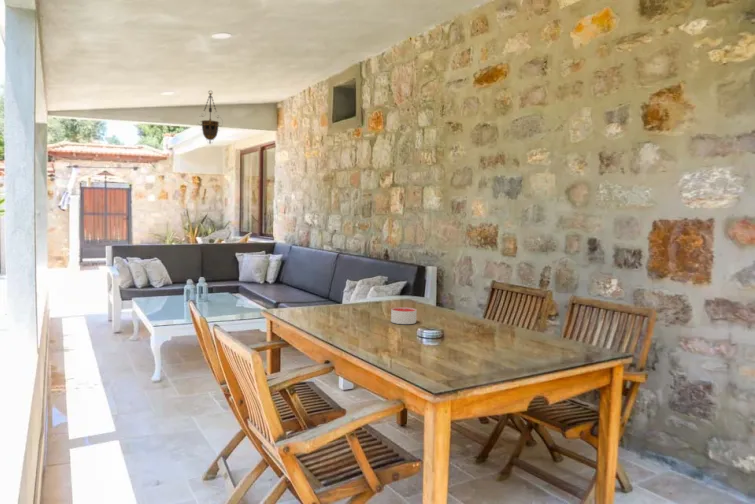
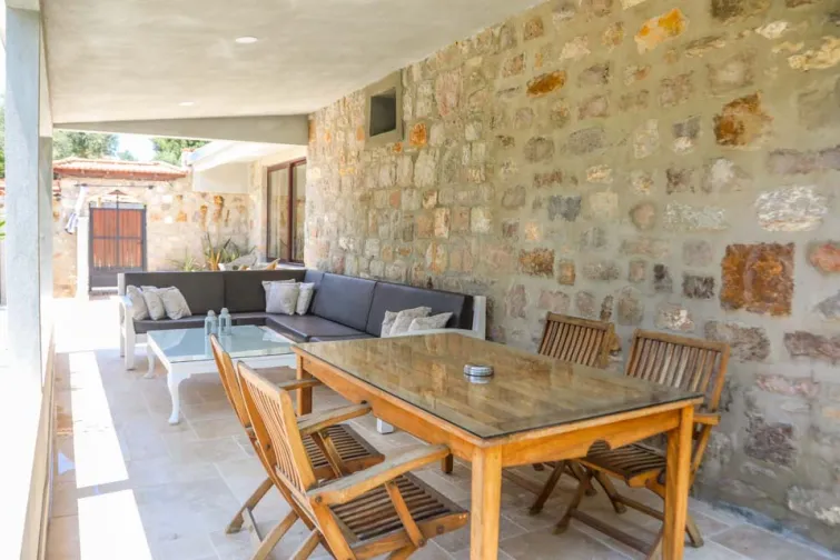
- hanging lantern [198,89,224,145]
- candle [390,306,418,325]
